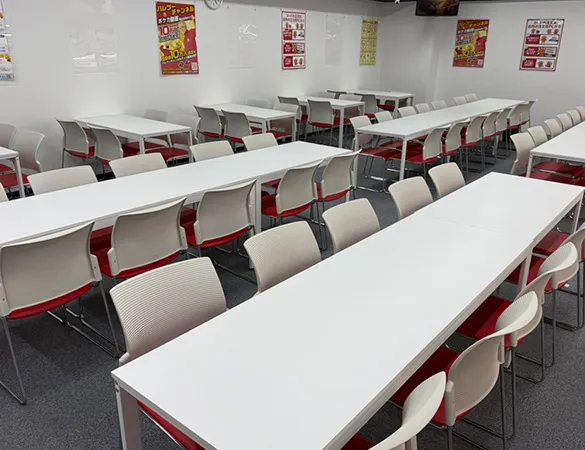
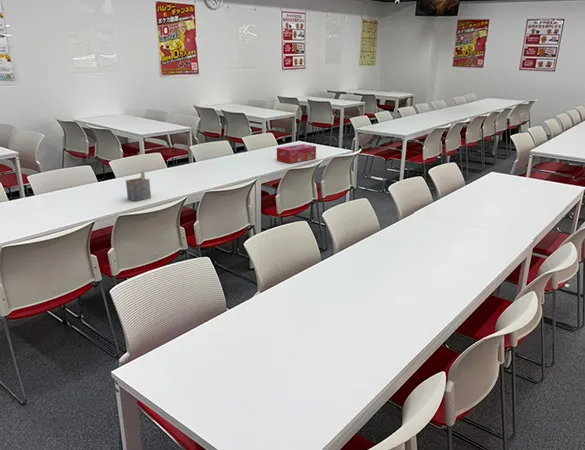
+ napkin holder [125,171,152,202]
+ tissue box [276,143,317,164]
